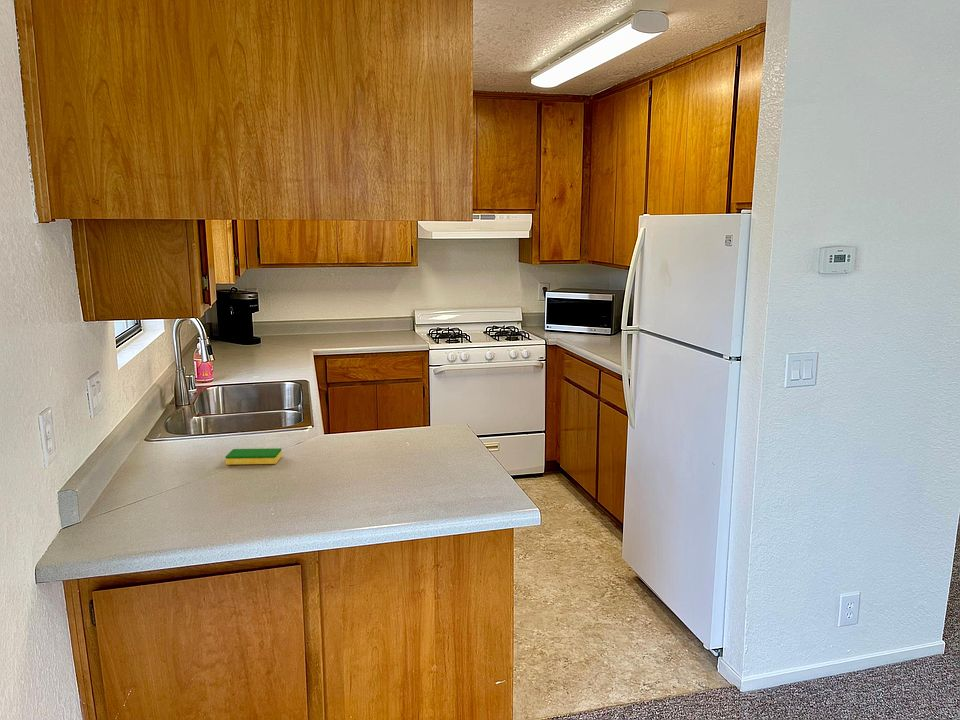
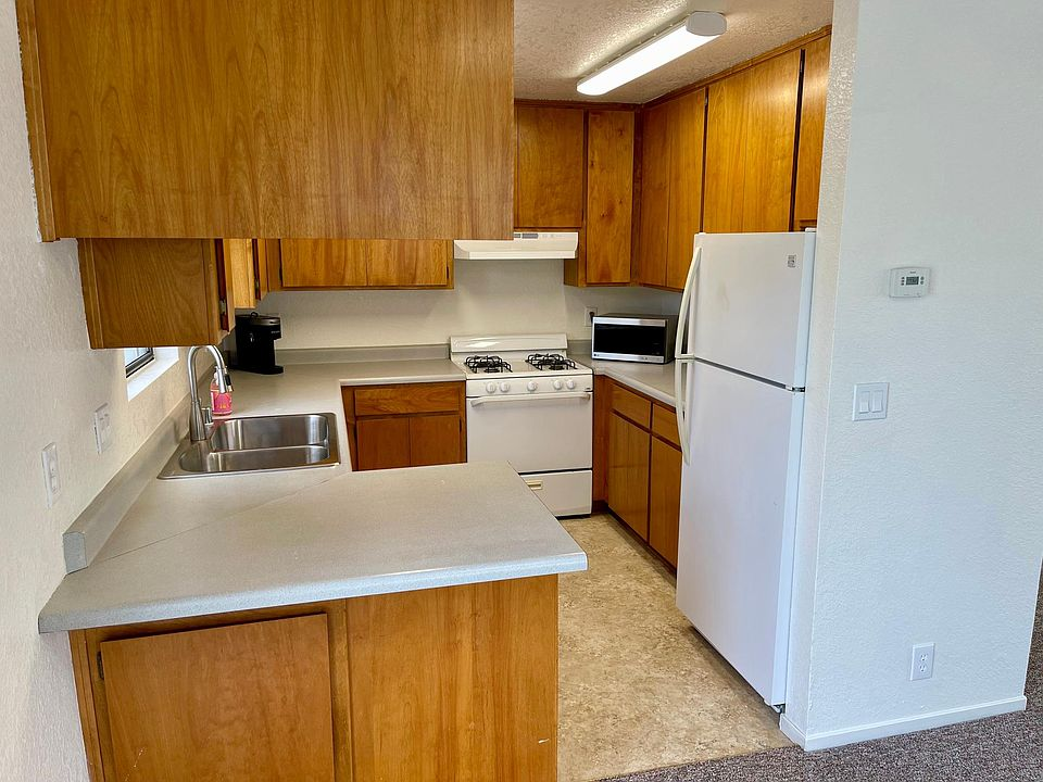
- dish sponge [224,447,283,466]
